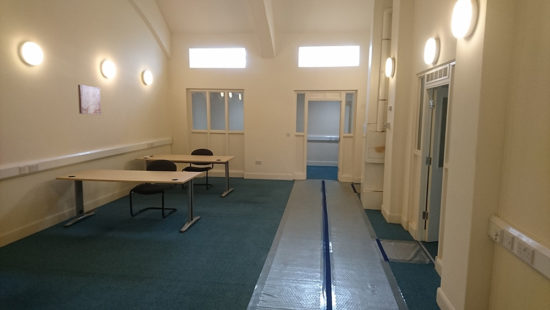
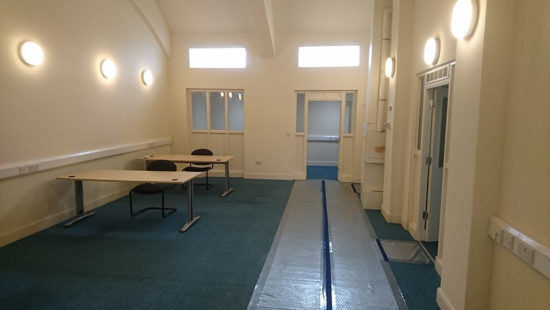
- wall art [77,84,102,116]
